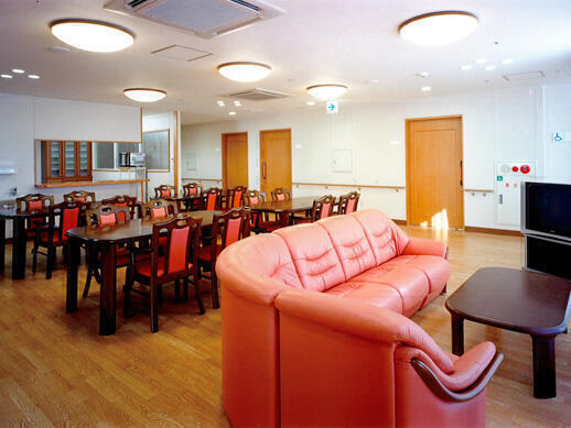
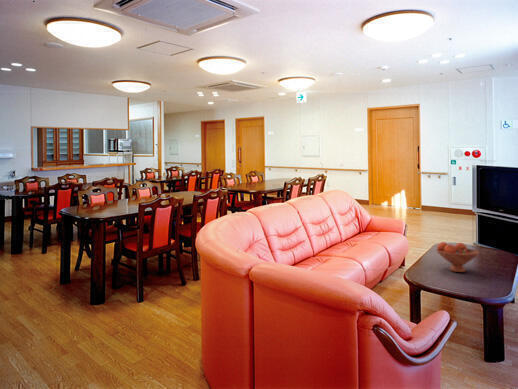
+ fruit bowl [435,241,481,273]
